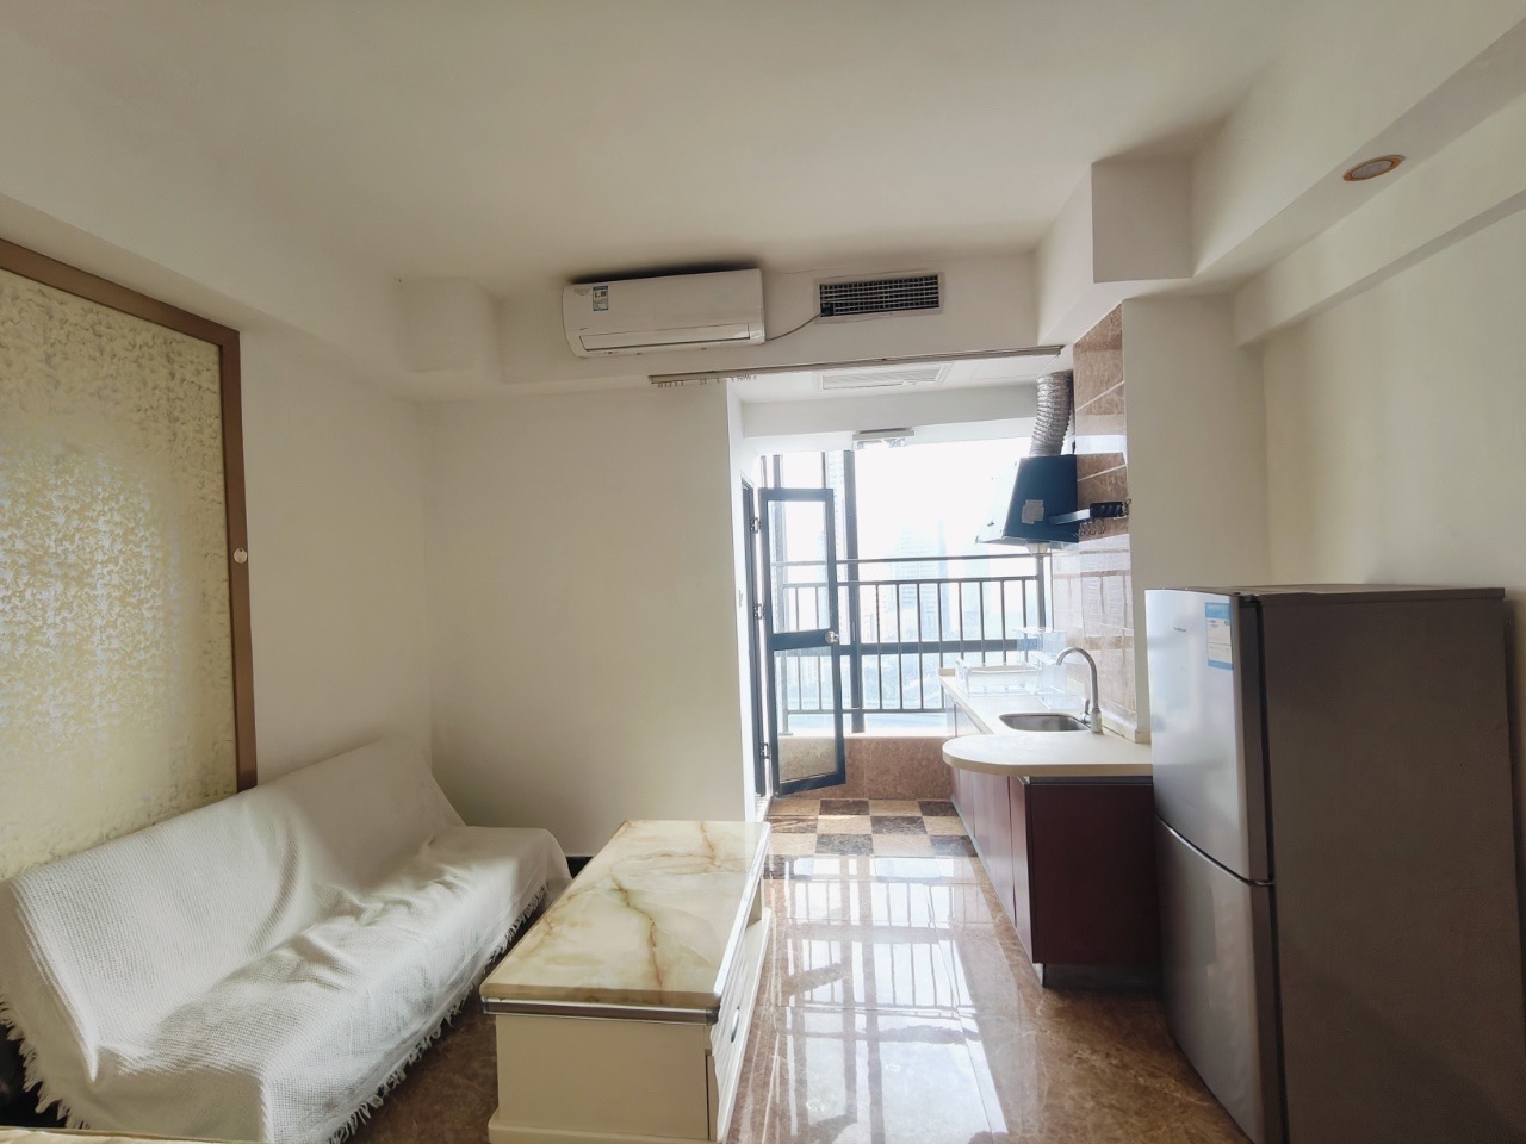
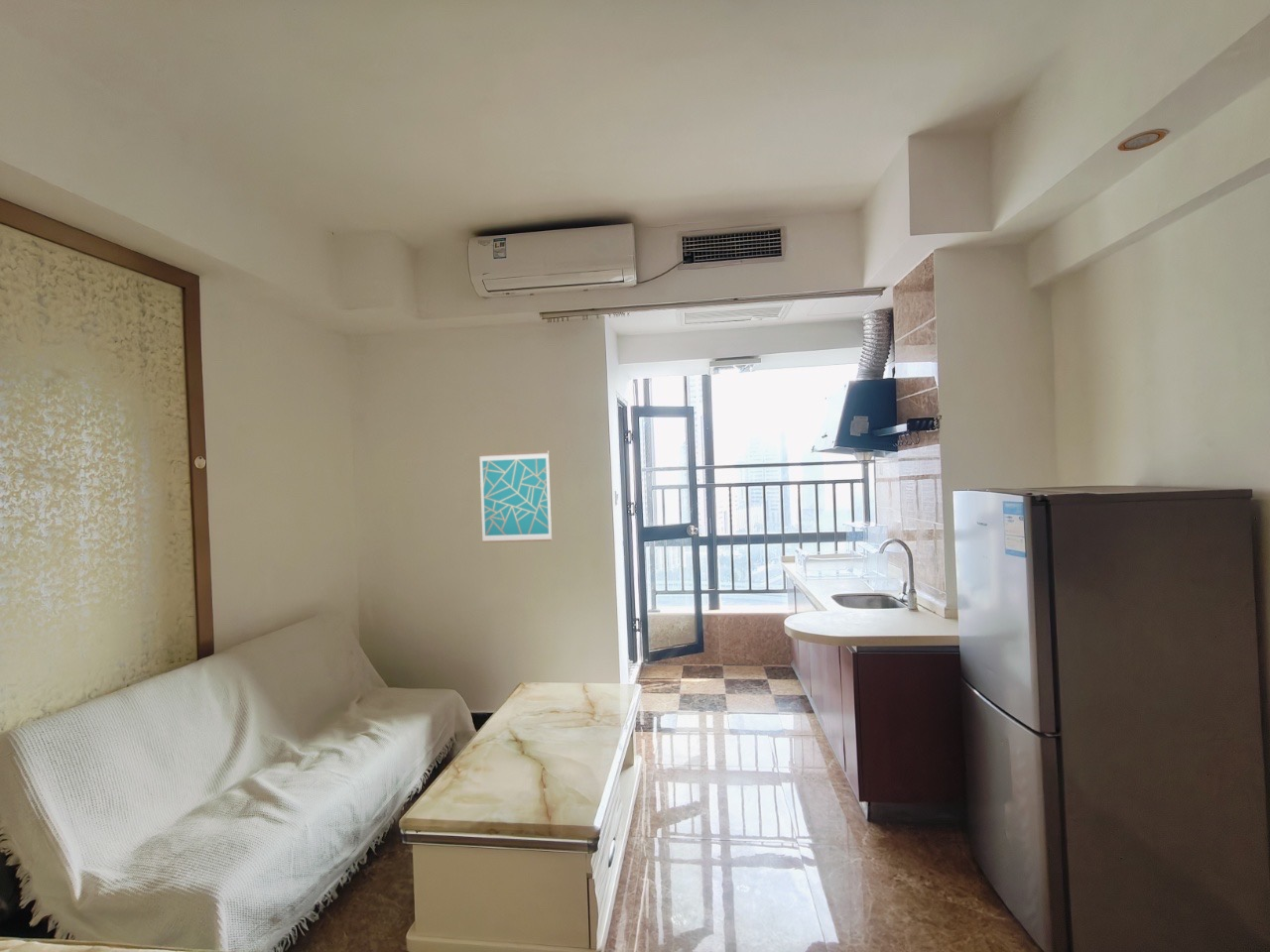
+ wall art [478,450,553,543]
